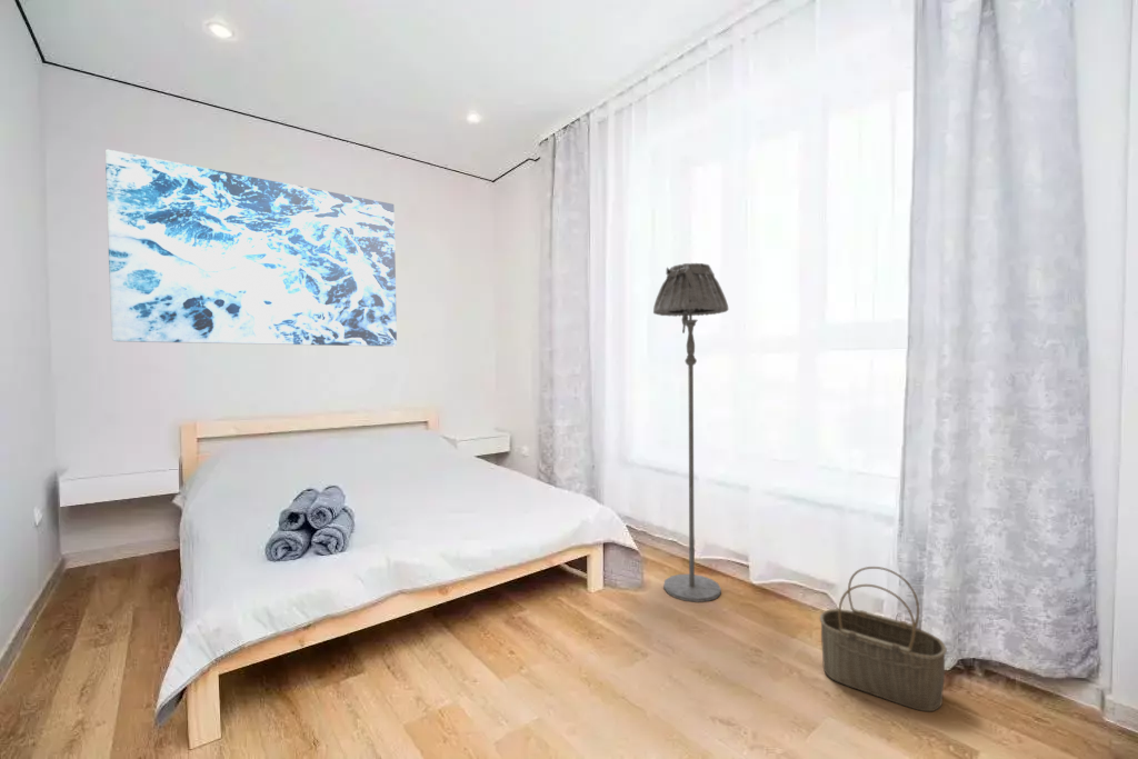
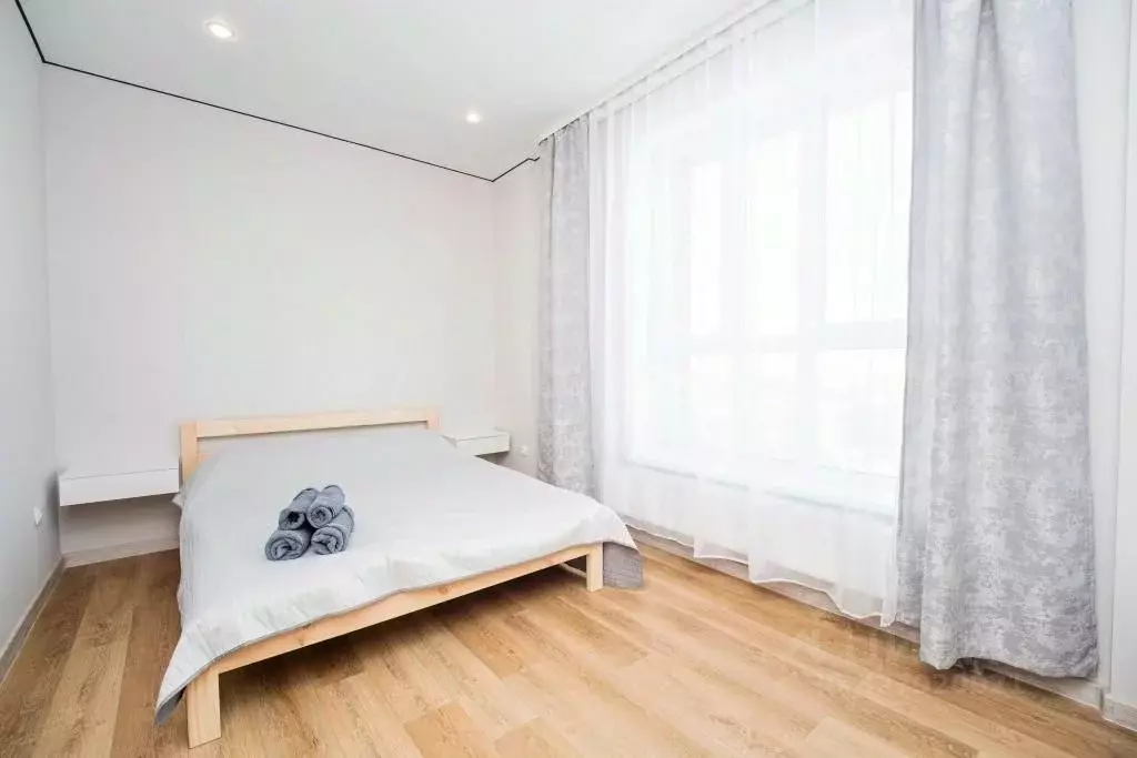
- floor lamp [652,262,730,603]
- wall art [104,148,398,348]
- wicker basket [819,566,948,712]
